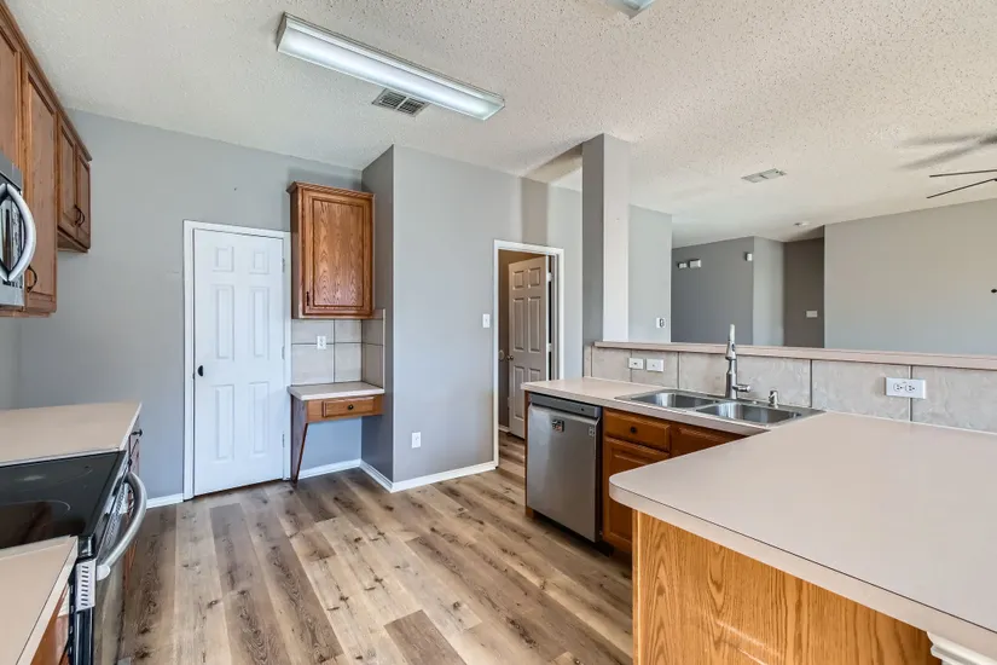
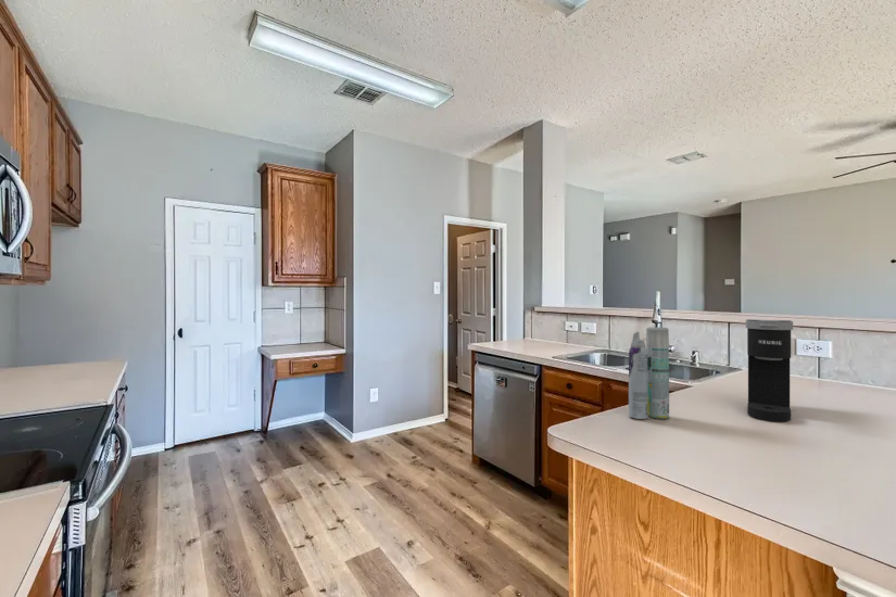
+ aerosol can [628,327,670,420]
+ coffee maker [745,318,794,423]
